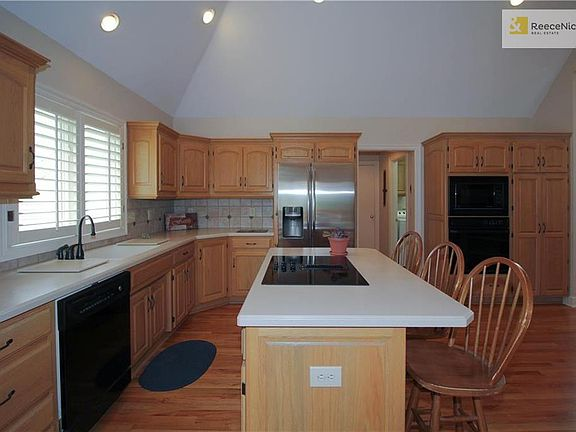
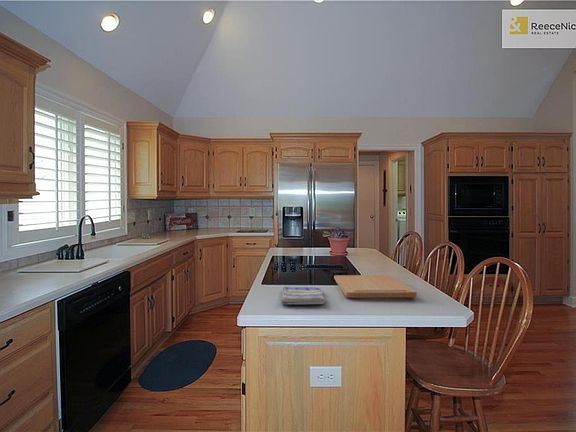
+ cutting board [333,274,418,299]
+ dish towel [280,286,326,305]
